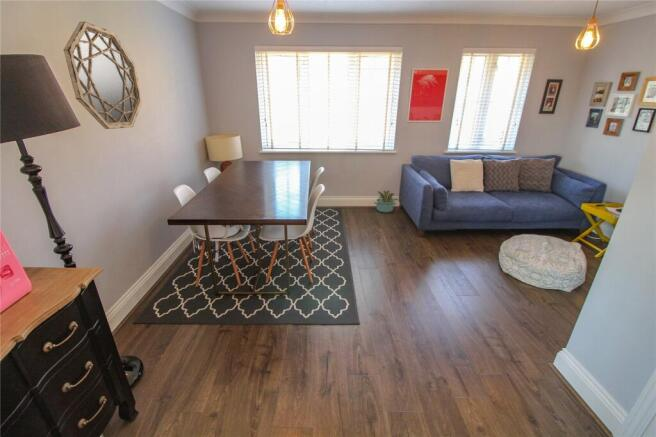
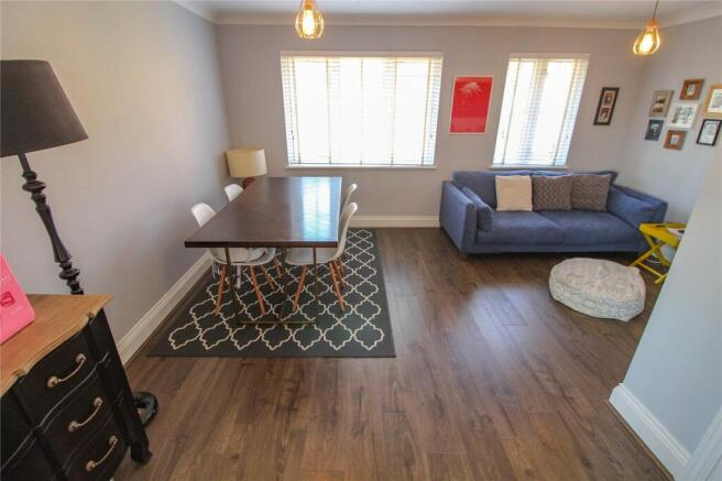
- decorative plant [373,189,400,214]
- home mirror [63,21,143,130]
